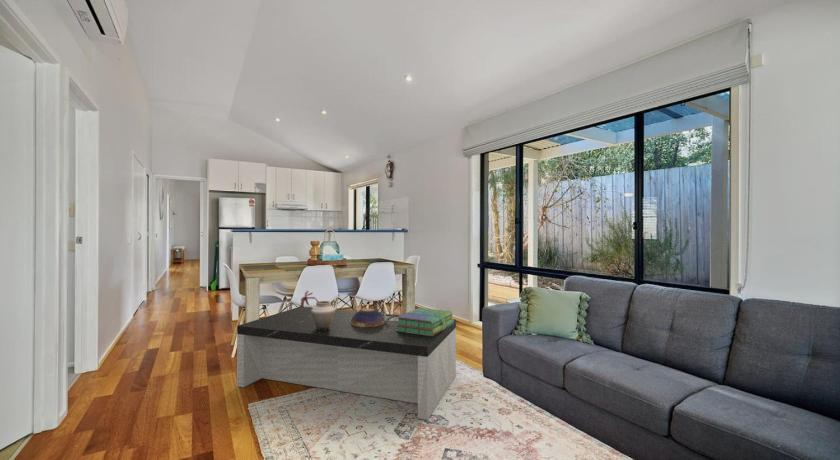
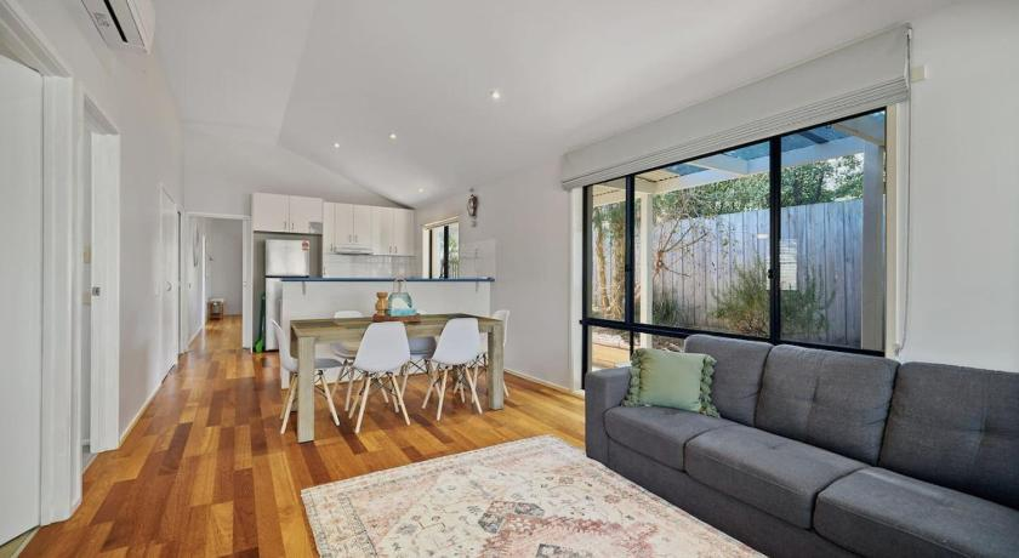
- decorative bowl [351,307,385,327]
- coffee table [236,306,457,421]
- vase [300,289,336,330]
- stack of books [395,307,455,336]
